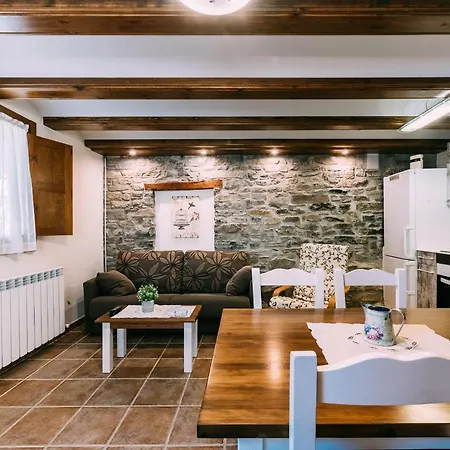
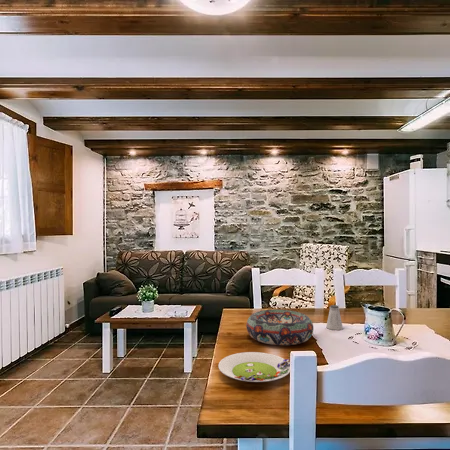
+ decorative bowl [245,309,314,346]
+ saltshaker [325,304,344,331]
+ salad plate [217,351,291,383]
